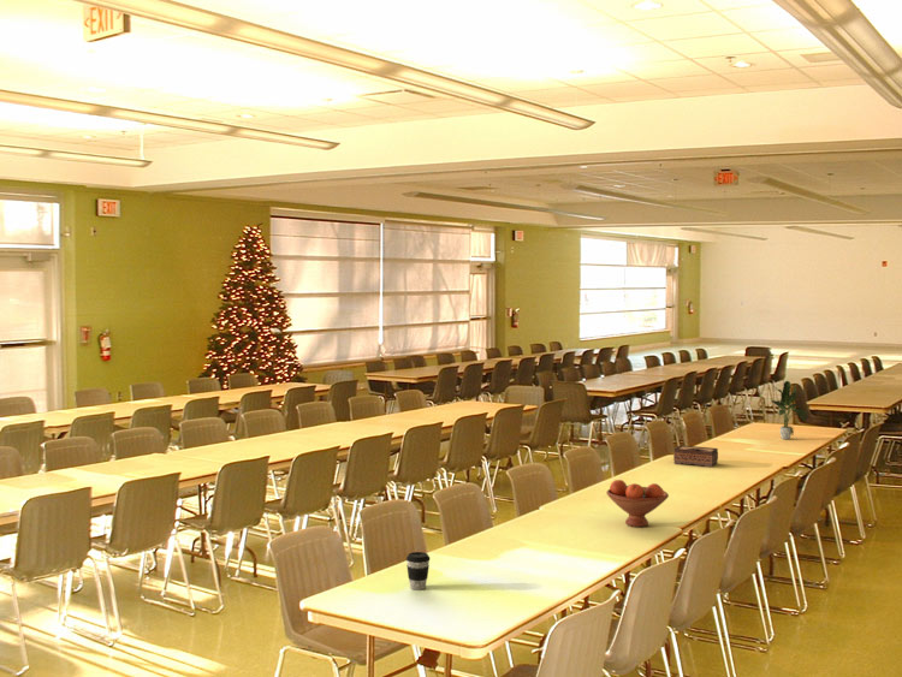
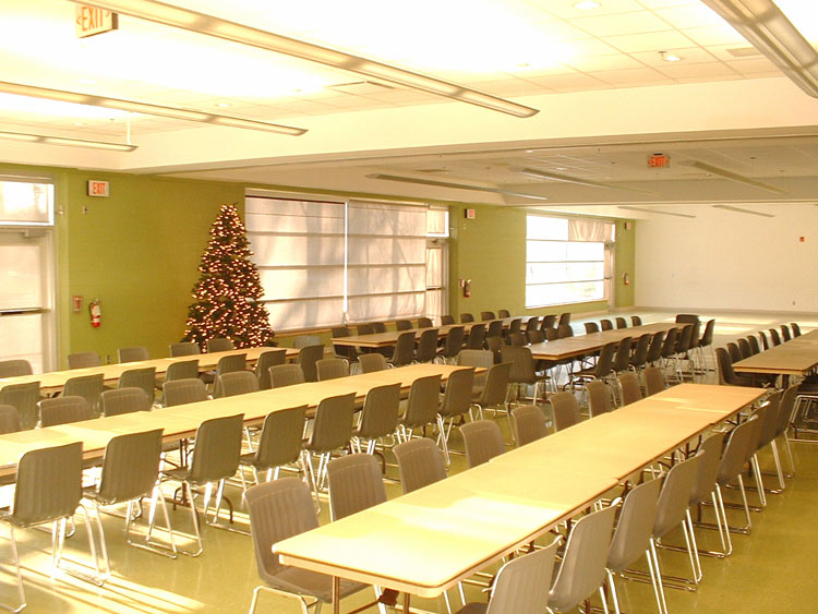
- tissue box [672,444,719,468]
- potted plant [770,380,811,440]
- coffee cup [405,551,431,590]
- fruit bowl [605,479,670,528]
